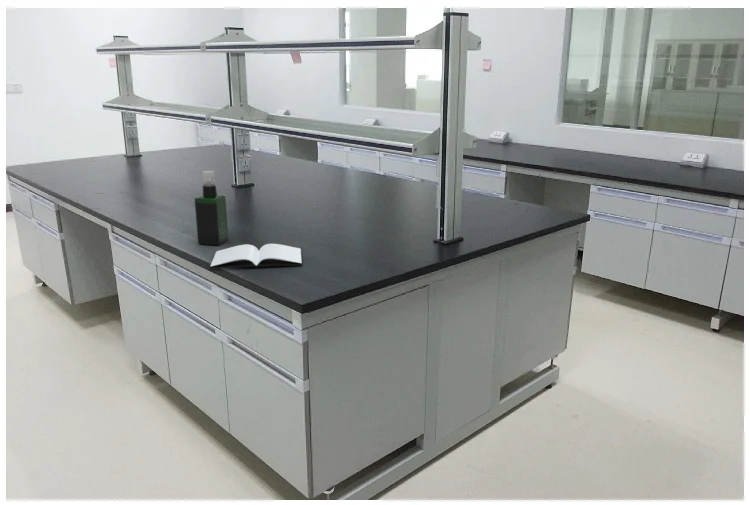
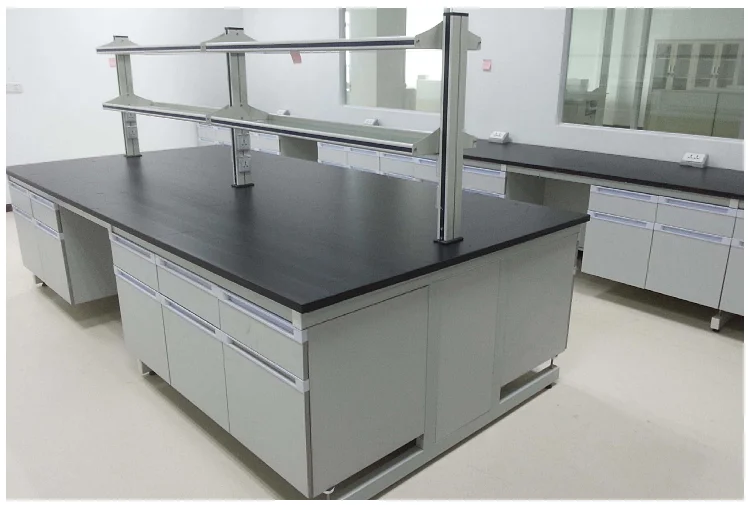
- book [209,243,302,269]
- spray bottle [194,170,229,246]
